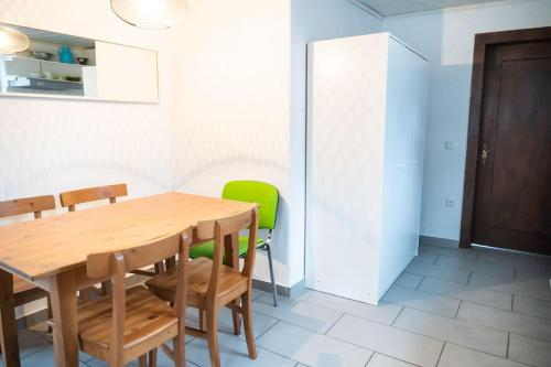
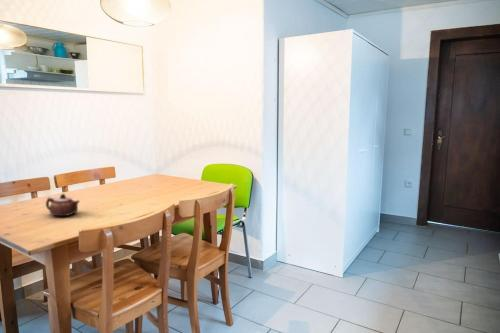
+ teapot [45,193,81,217]
